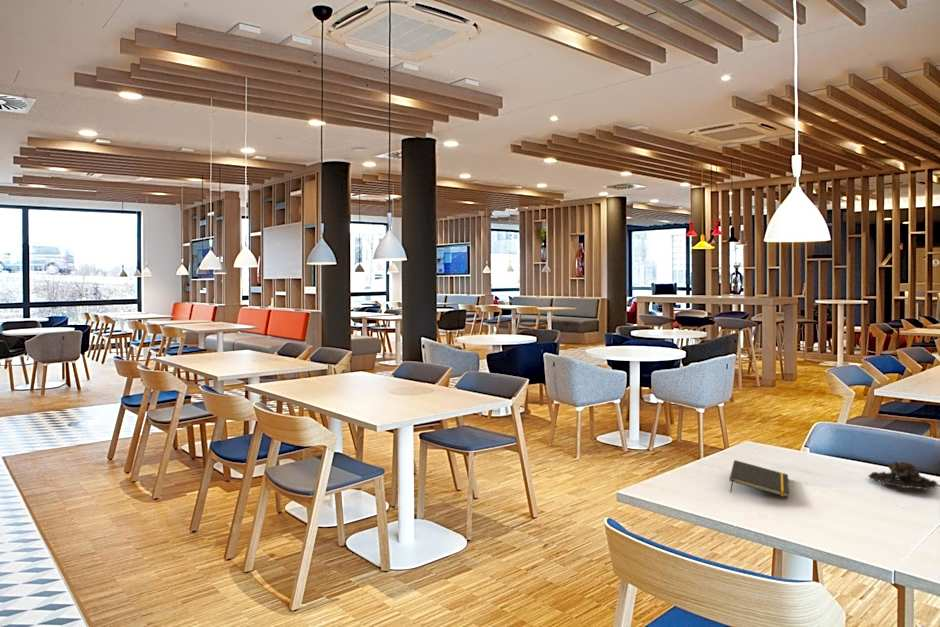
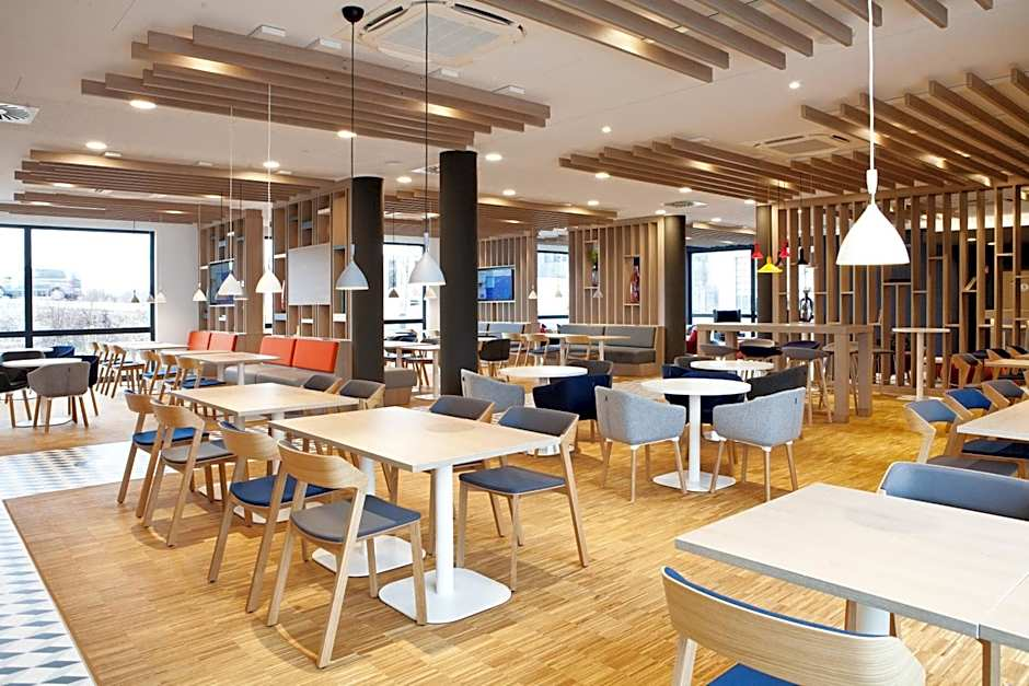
- notepad [728,459,790,499]
- succulent plant [867,461,940,490]
